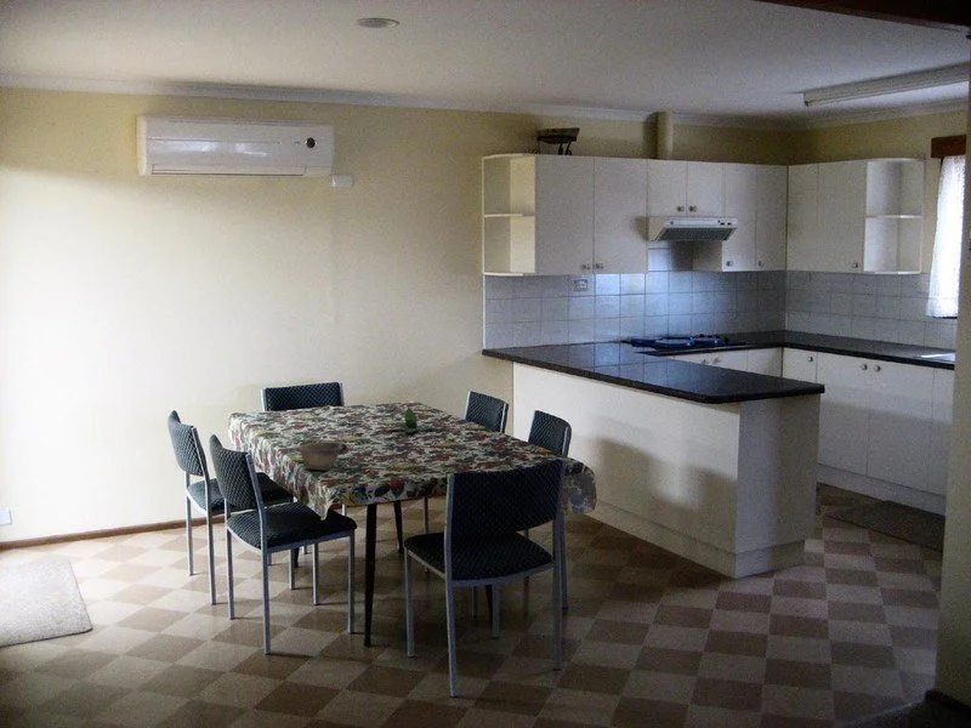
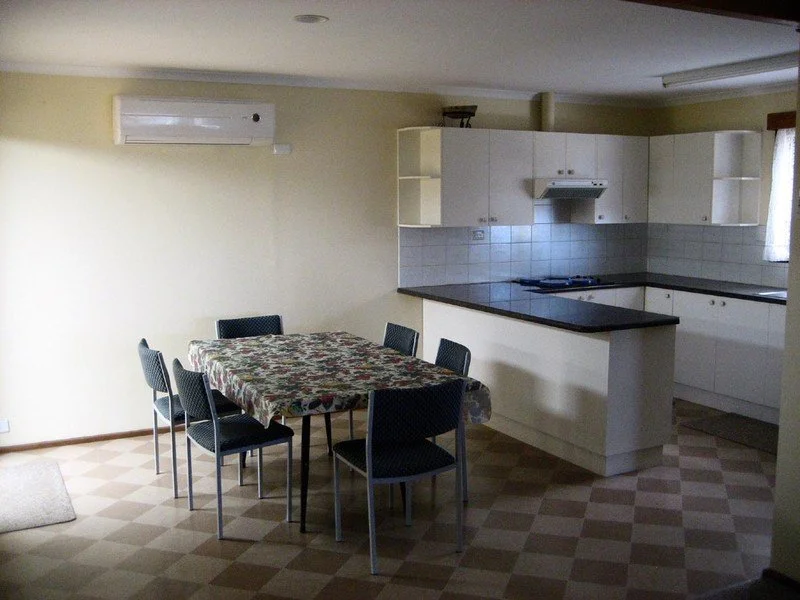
- plant [388,406,438,433]
- bowl [297,440,348,471]
